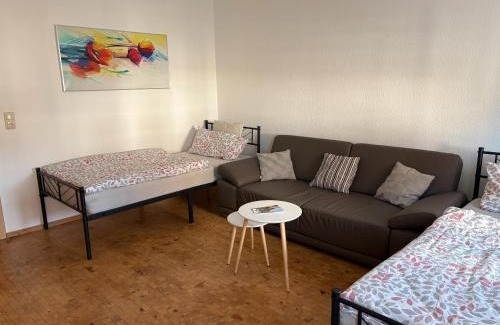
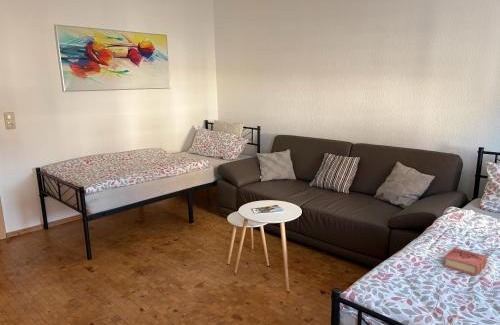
+ book [442,247,488,277]
